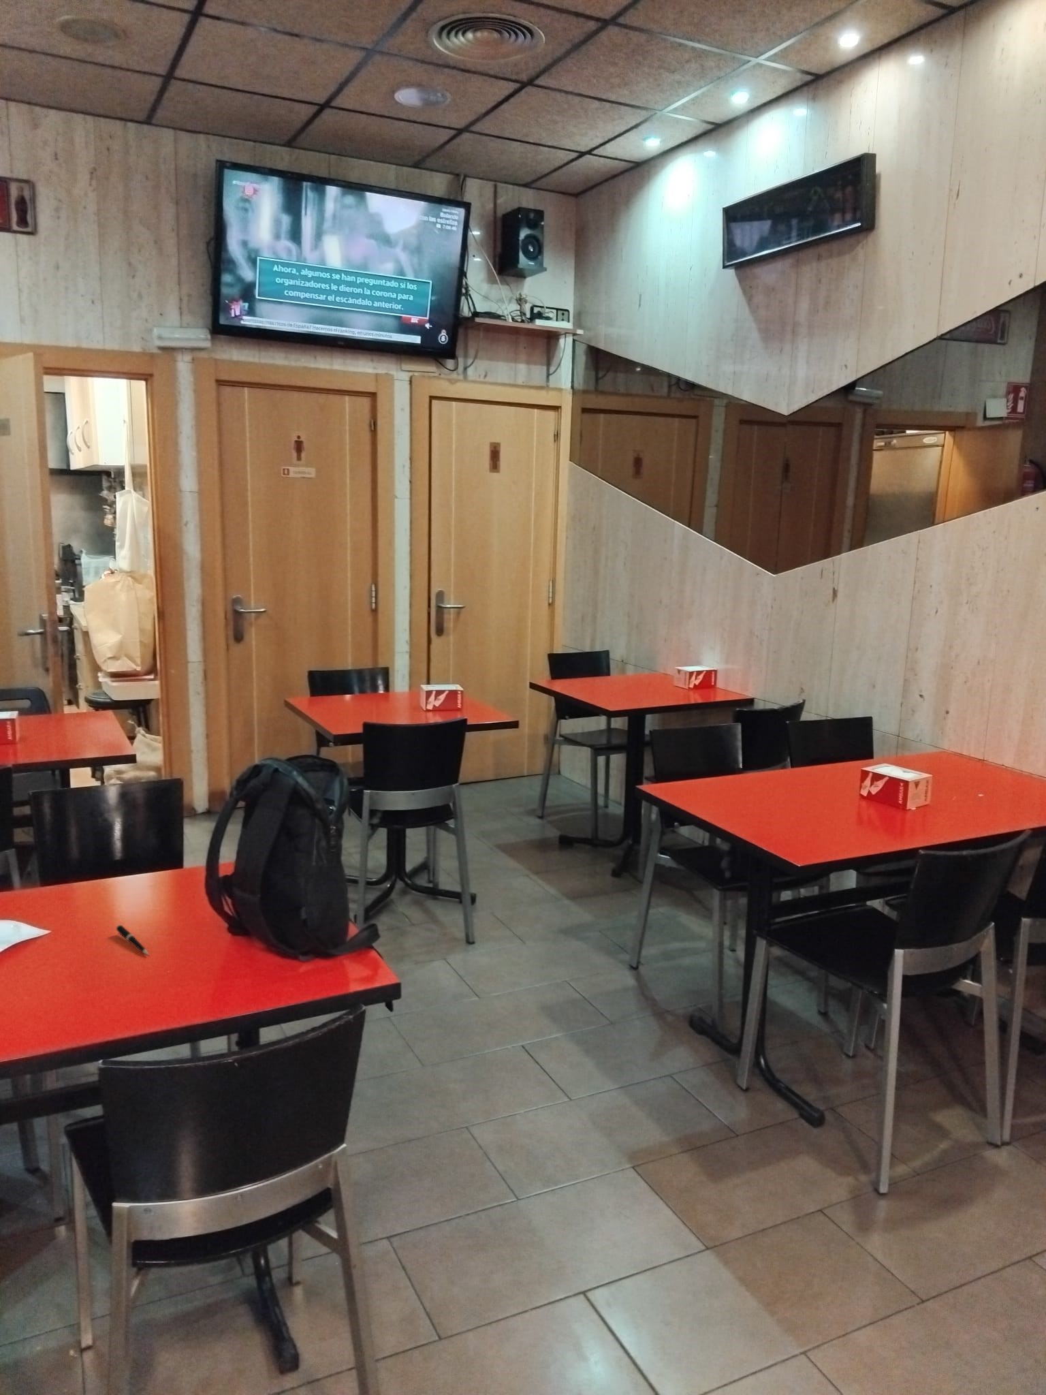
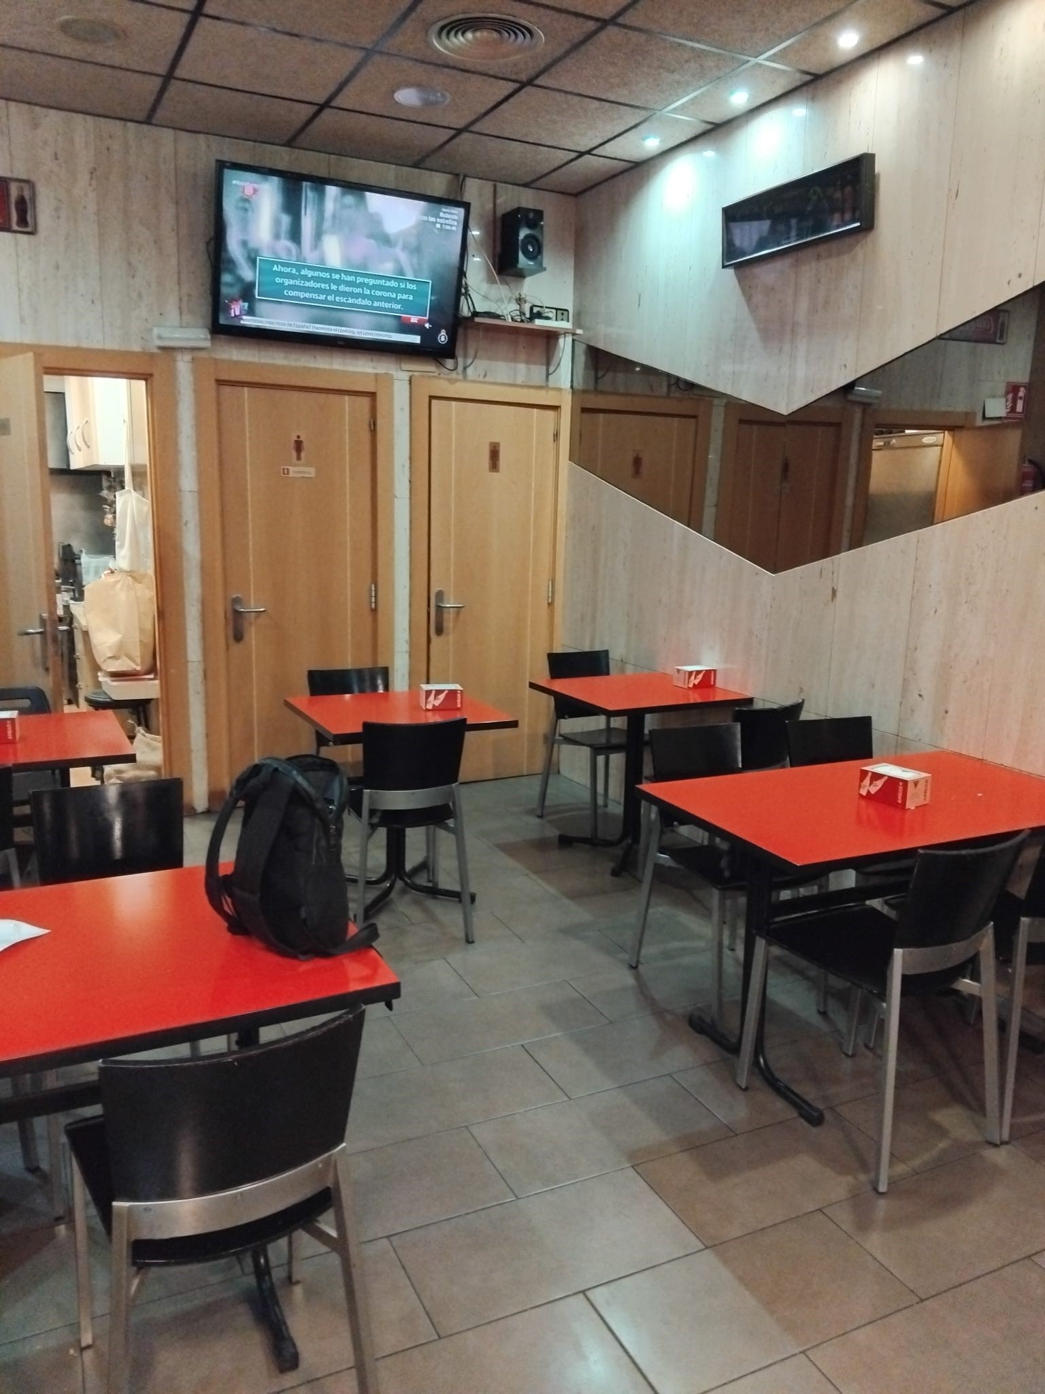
- pen [115,924,149,956]
